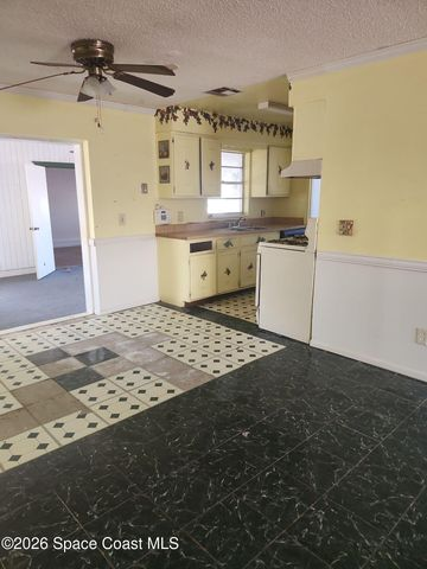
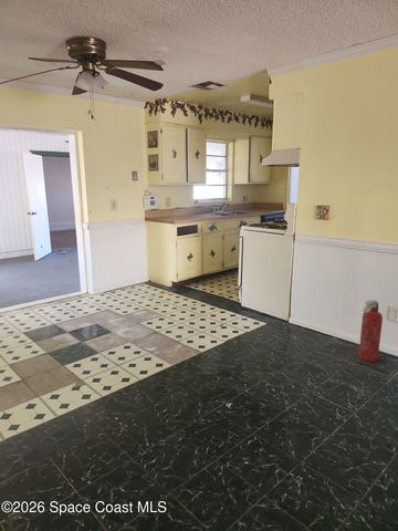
+ fire extinguisher [357,299,384,363]
